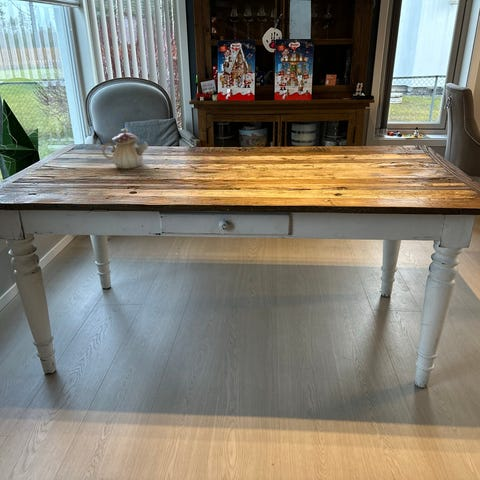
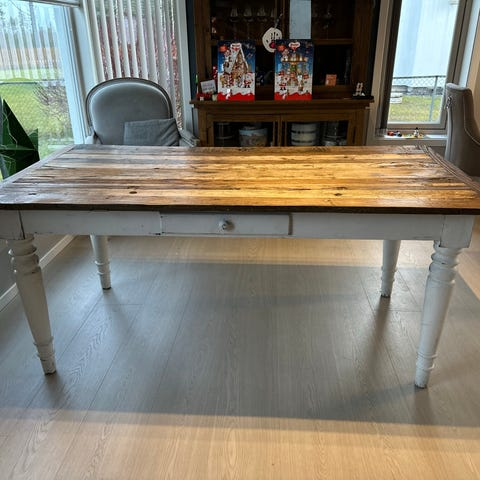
- teapot [101,127,149,170]
